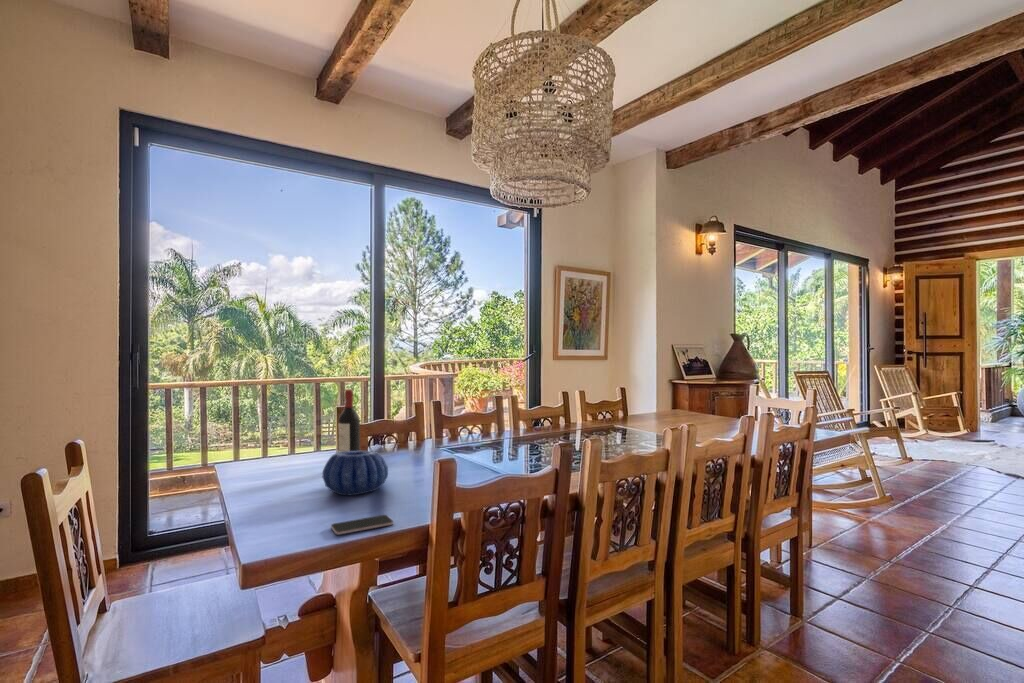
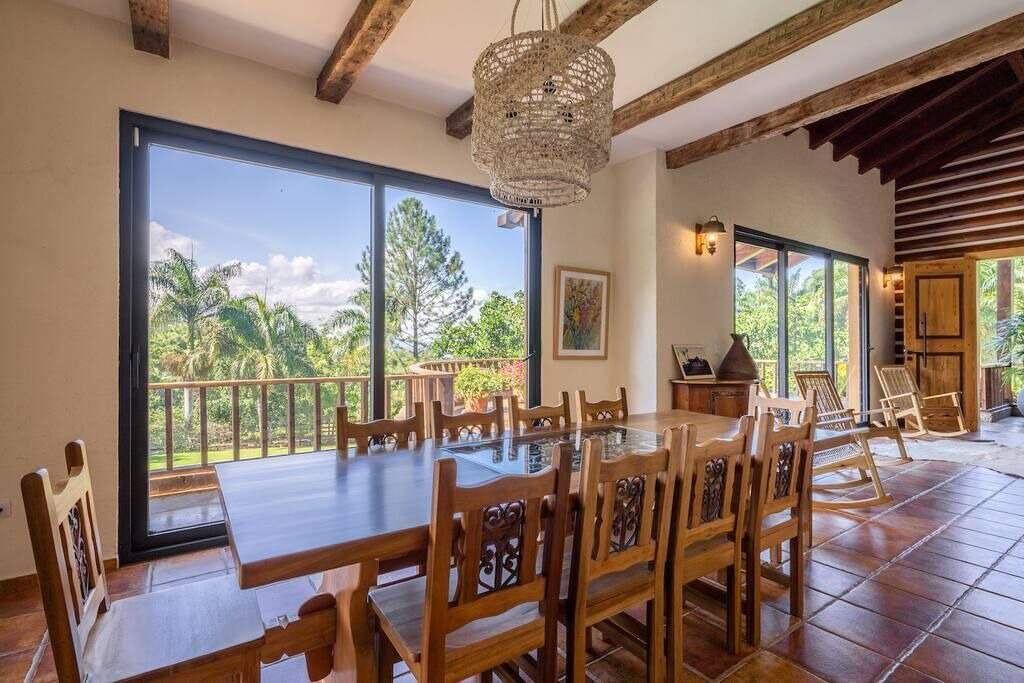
- smartphone [330,514,394,535]
- wine bottle [338,388,361,452]
- decorative bowl [322,450,389,496]
